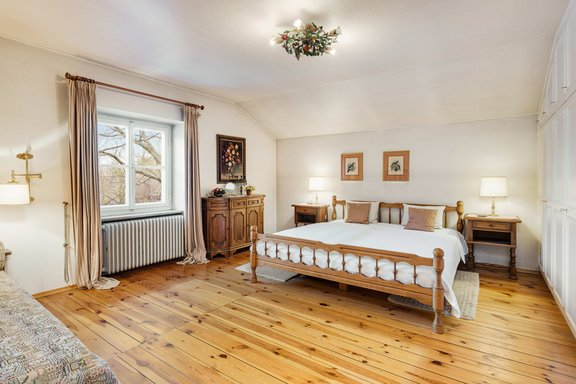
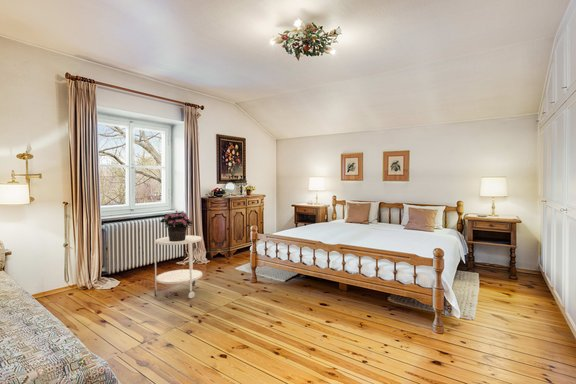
+ potted flower [159,209,194,241]
+ side table [153,234,203,299]
